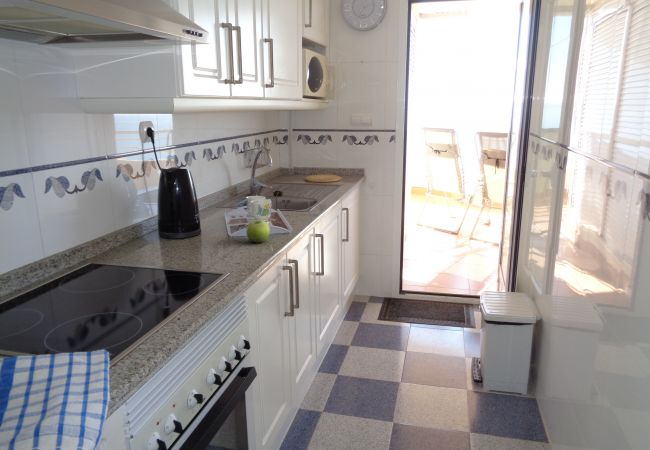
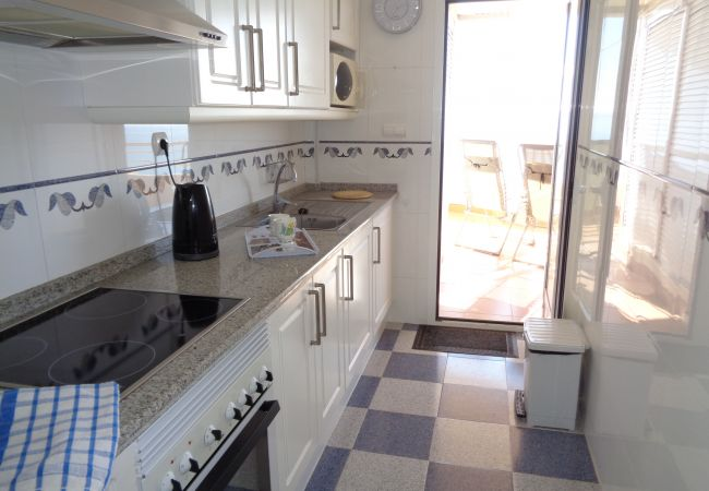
- fruit [246,219,271,244]
